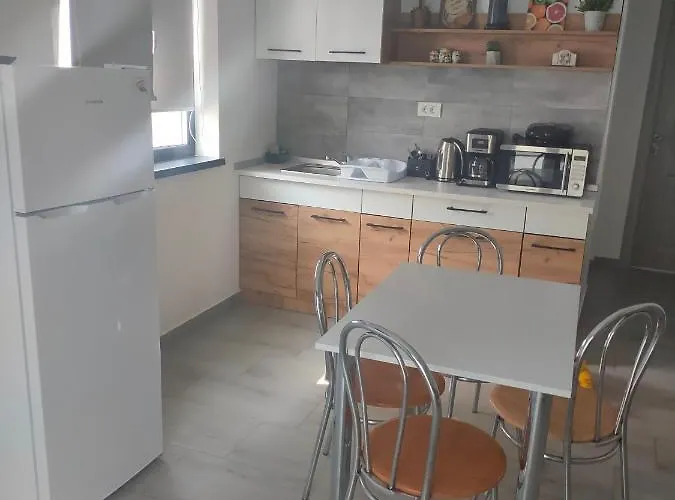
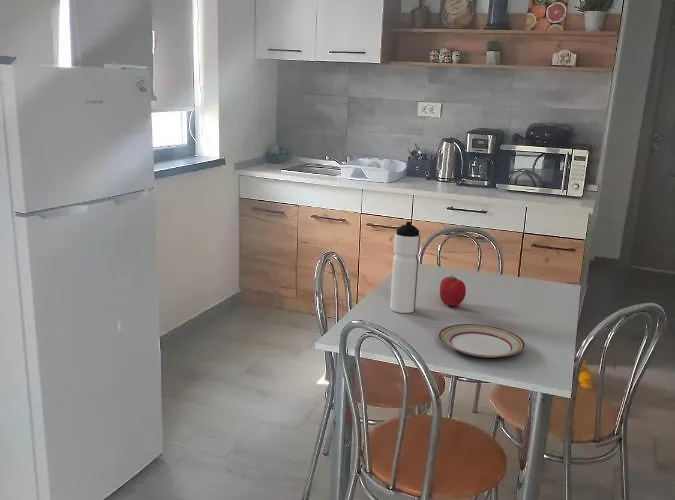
+ plate [437,323,526,359]
+ water bottle [389,220,422,314]
+ fruit [439,274,467,307]
